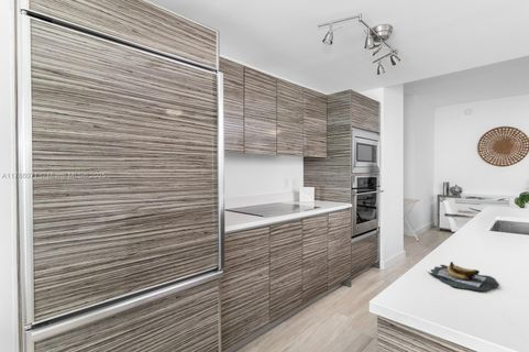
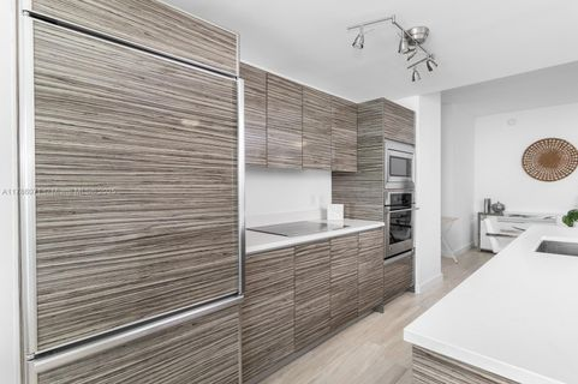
- banana bunch [426,261,500,292]
